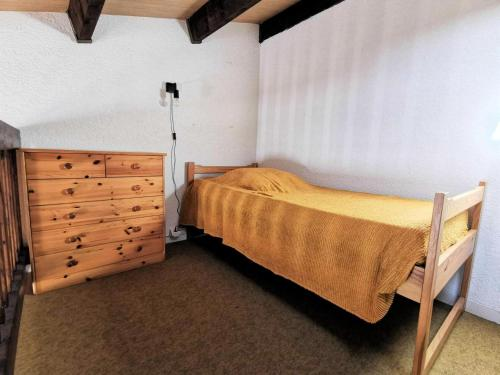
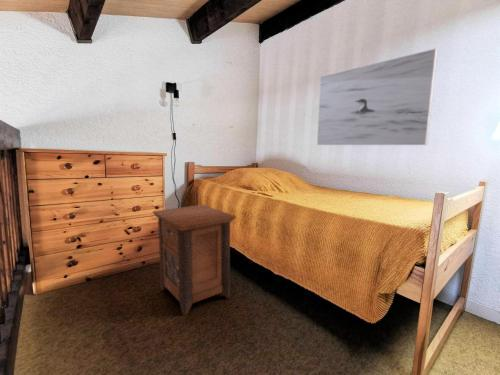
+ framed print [316,47,439,146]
+ nightstand [152,204,237,317]
